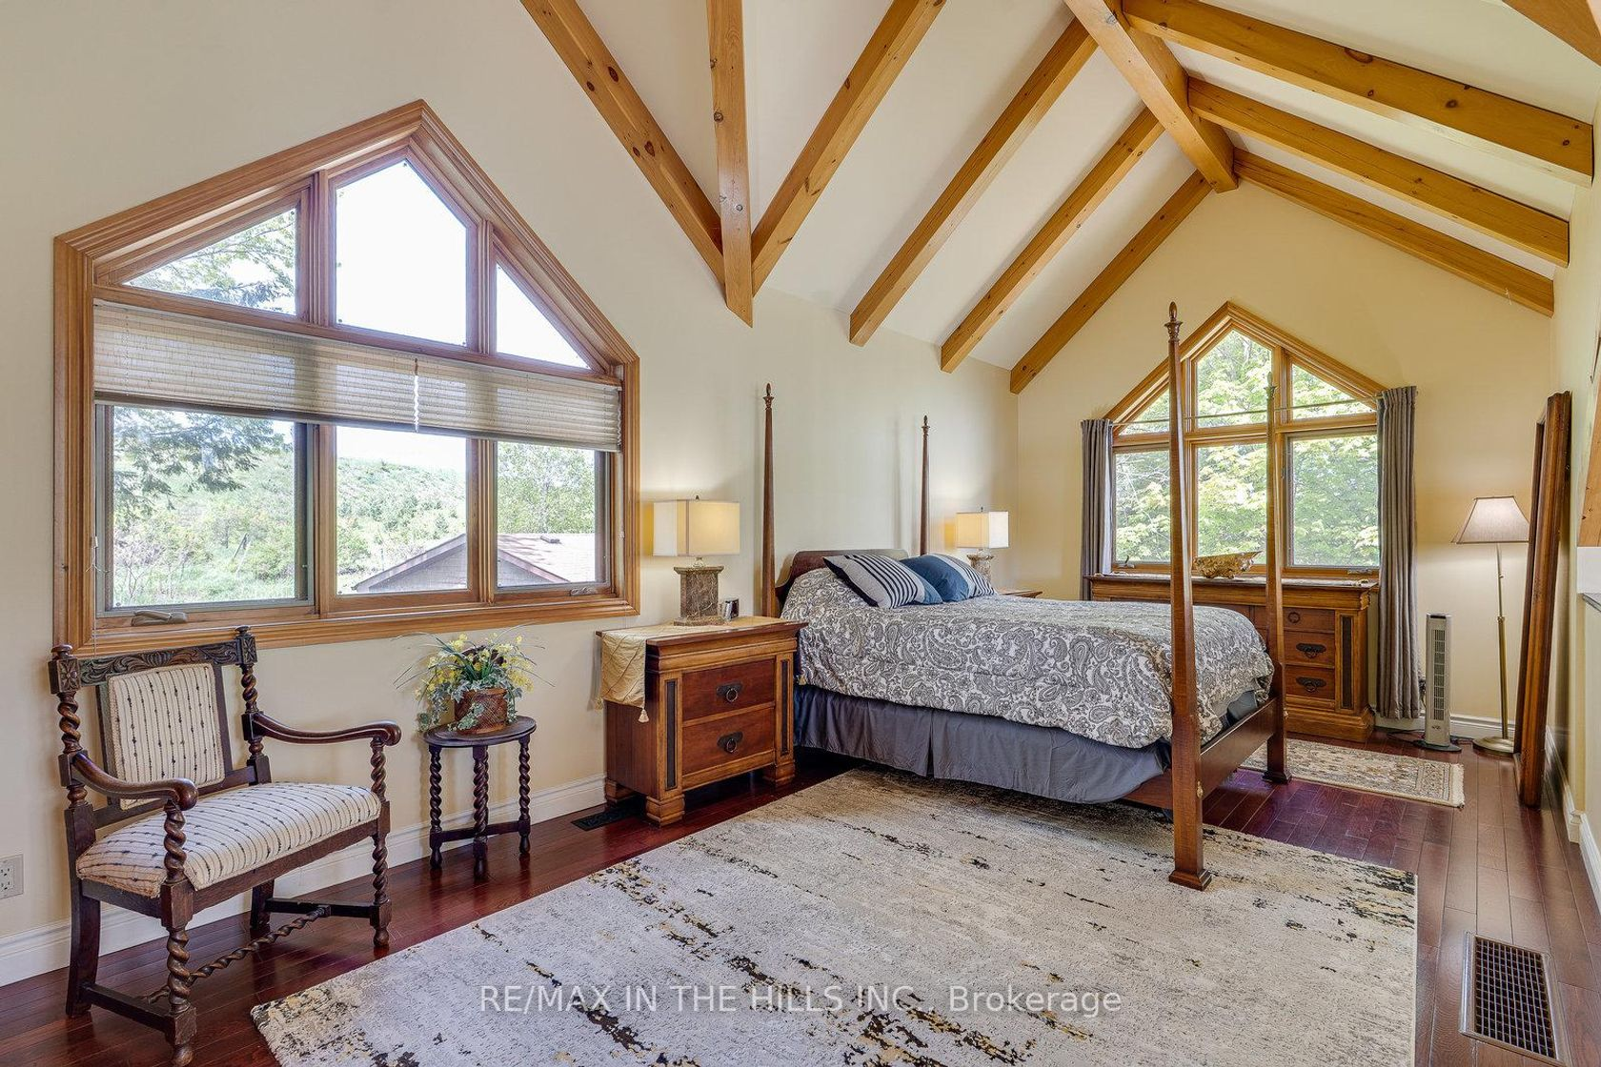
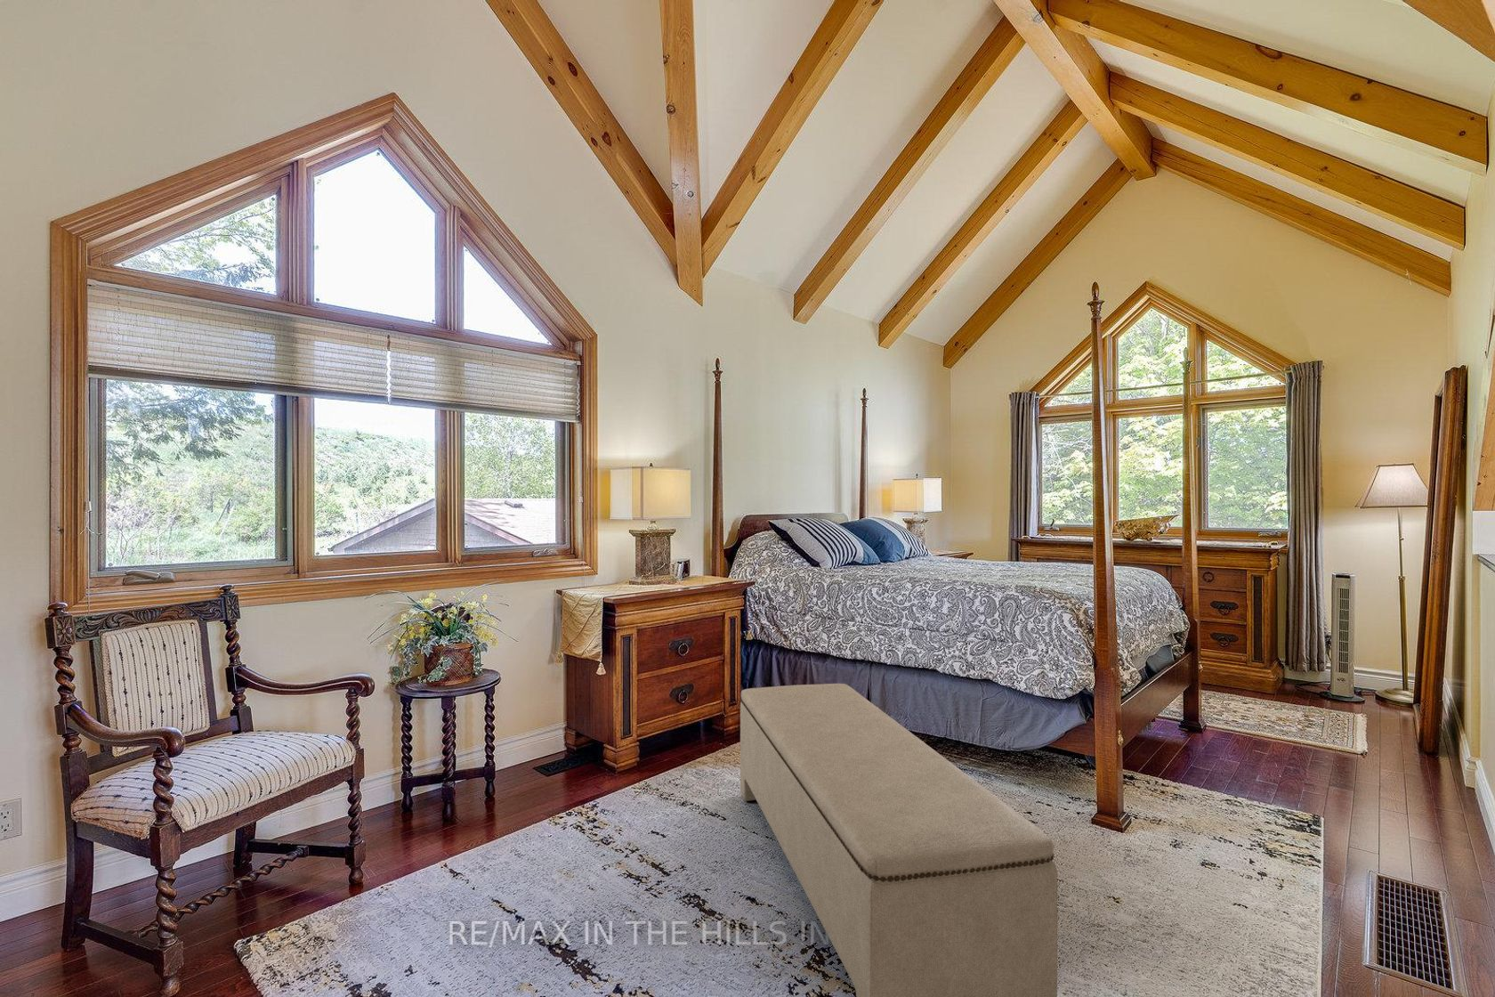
+ bench [740,683,1058,997]
